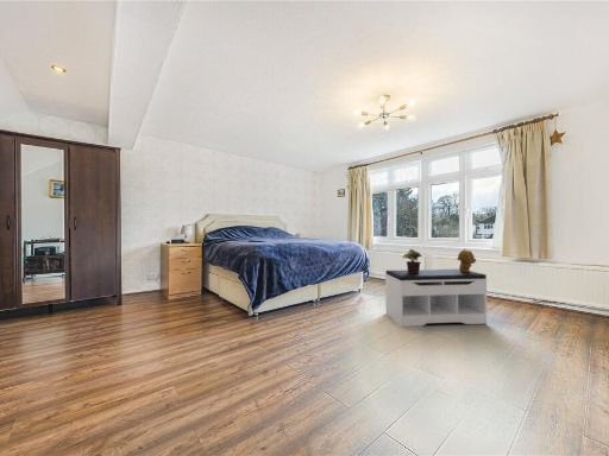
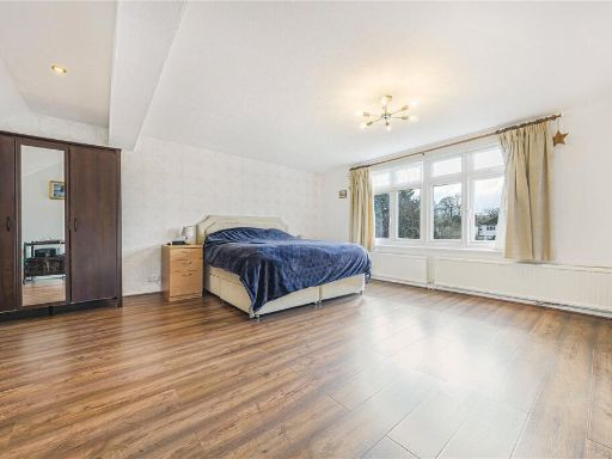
- stuffed bear [456,248,477,273]
- bench [384,268,488,328]
- potted plant [401,248,423,273]
